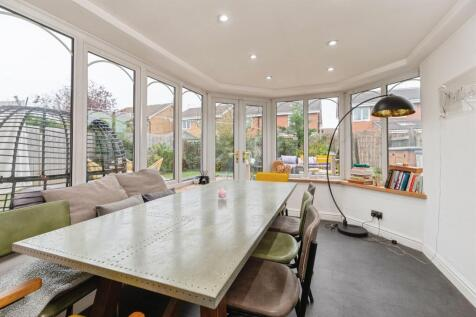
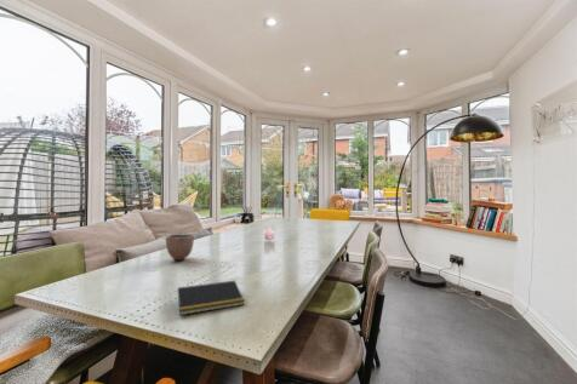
+ notepad [175,280,246,316]
+ decorative bowl [165,233,195,262]
